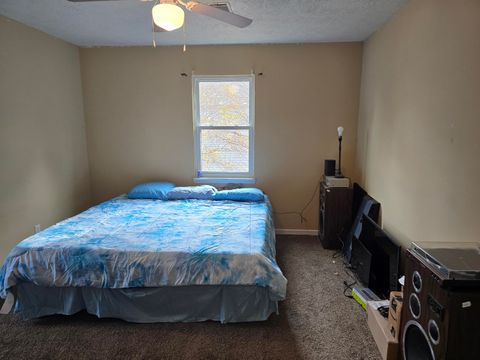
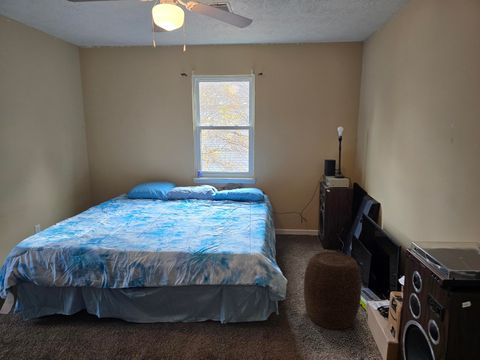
+ stool [303,251,362,330]
